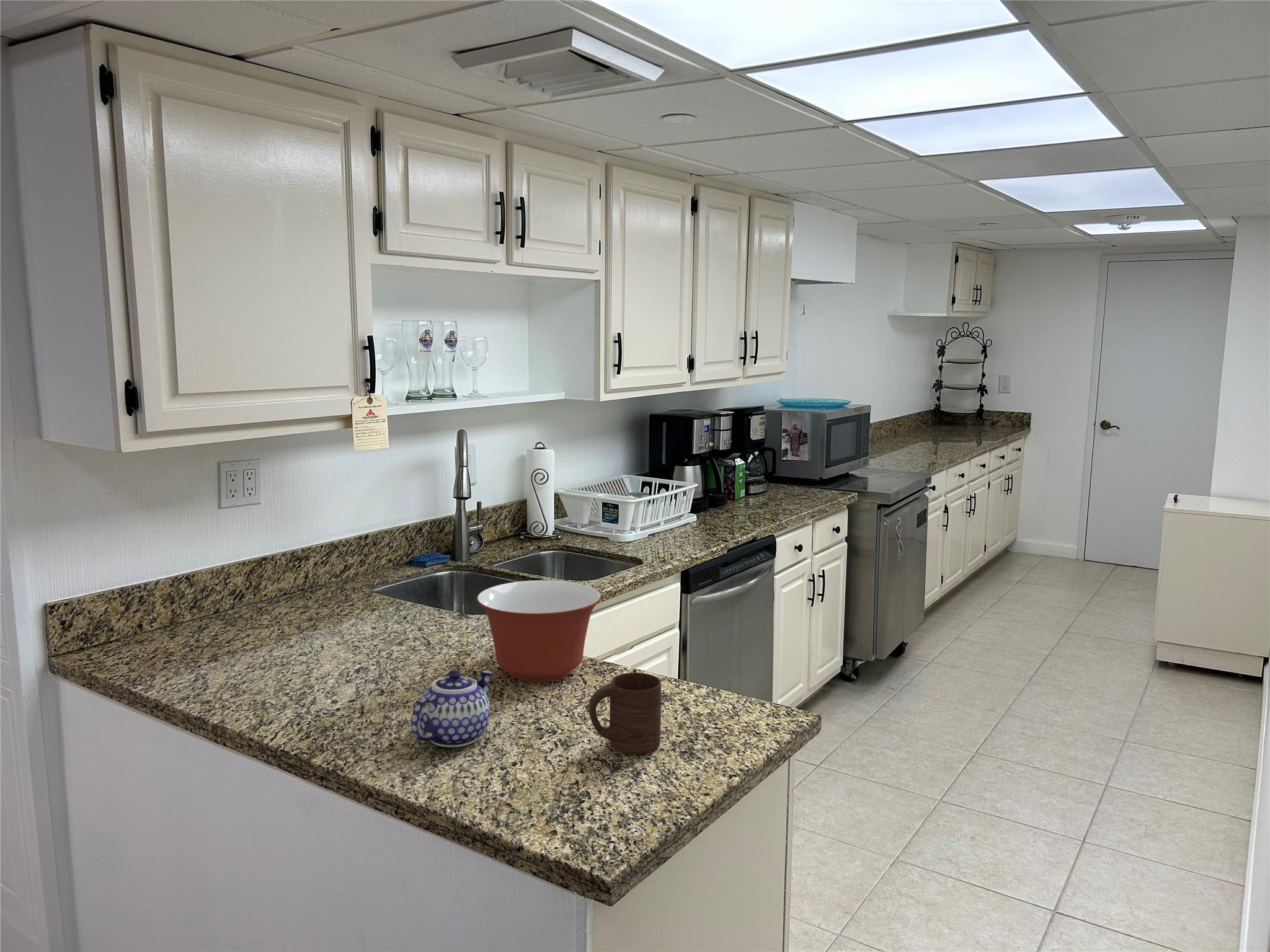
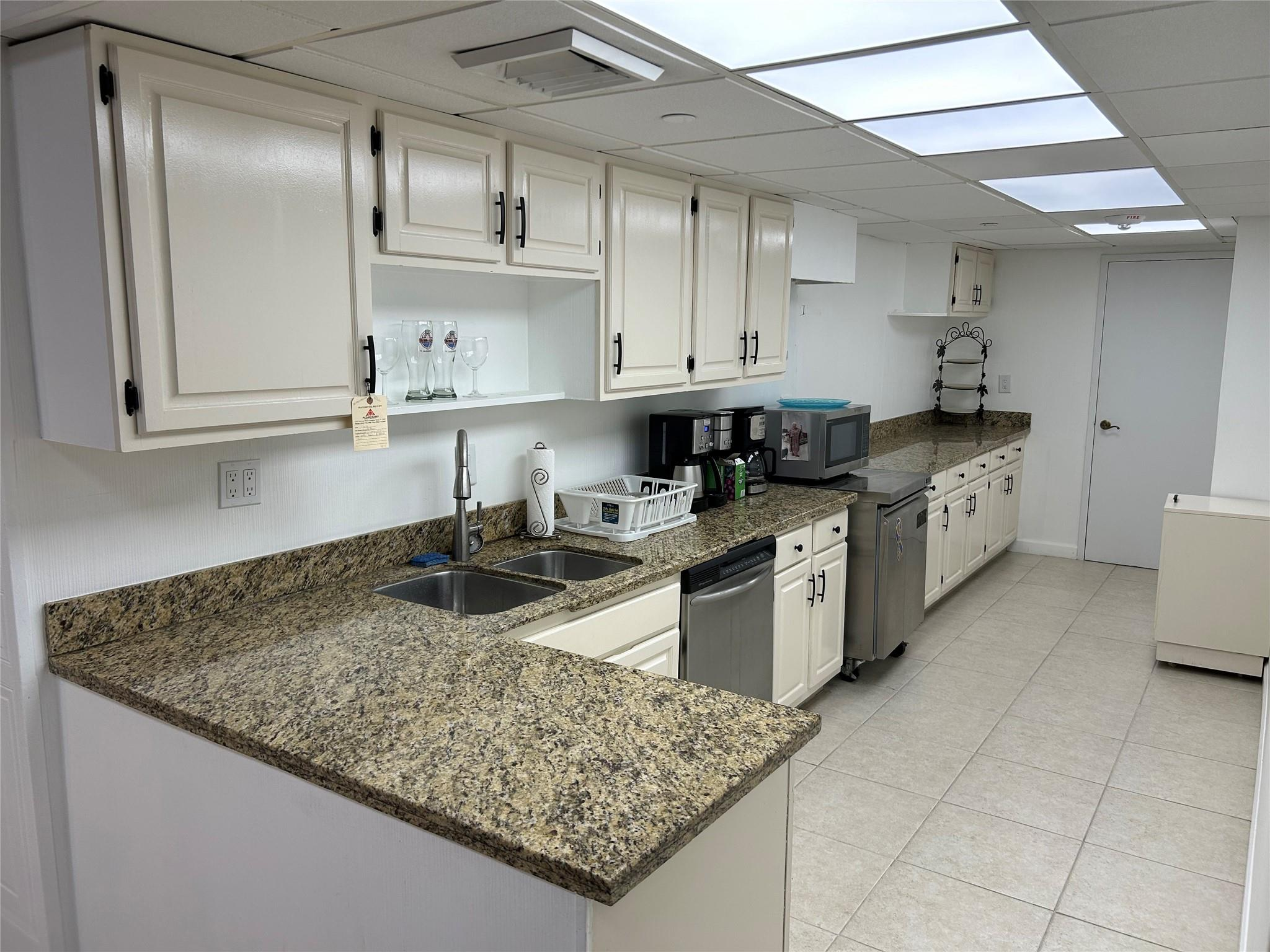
- teapot [410,670,494,748]
- mixing bowl [476,580,602,682]
- cup [588,672,662,755]
